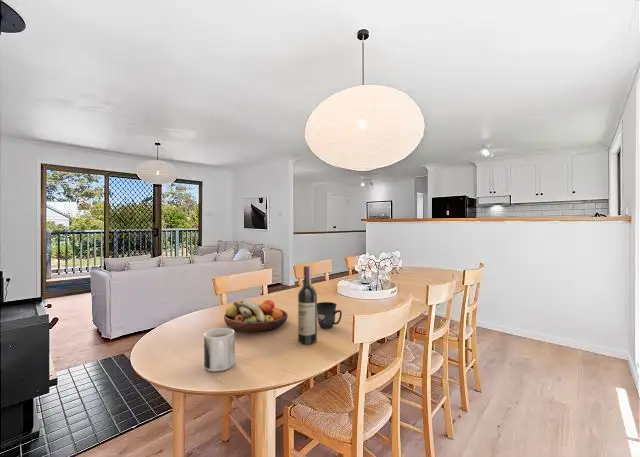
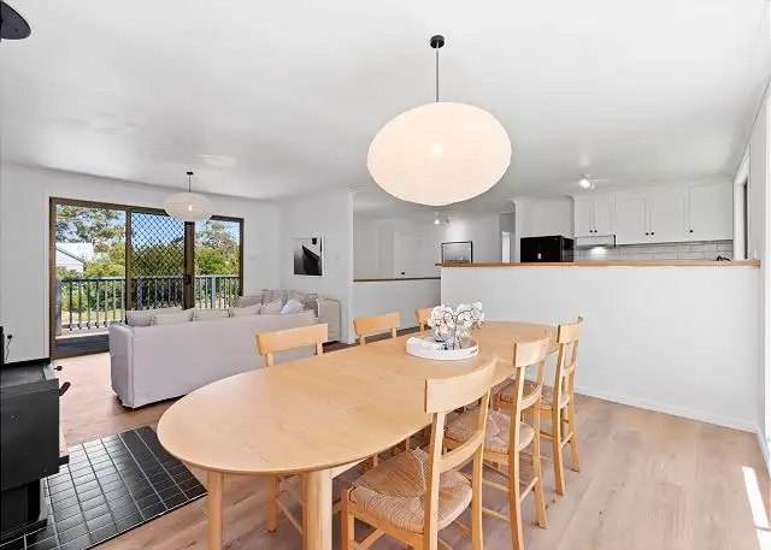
- mug [203,327,236,372]
- fruit bowl [223,298,289,333]
- mug [317,301,343,330]
- wine bottle [297,265,318,345]
